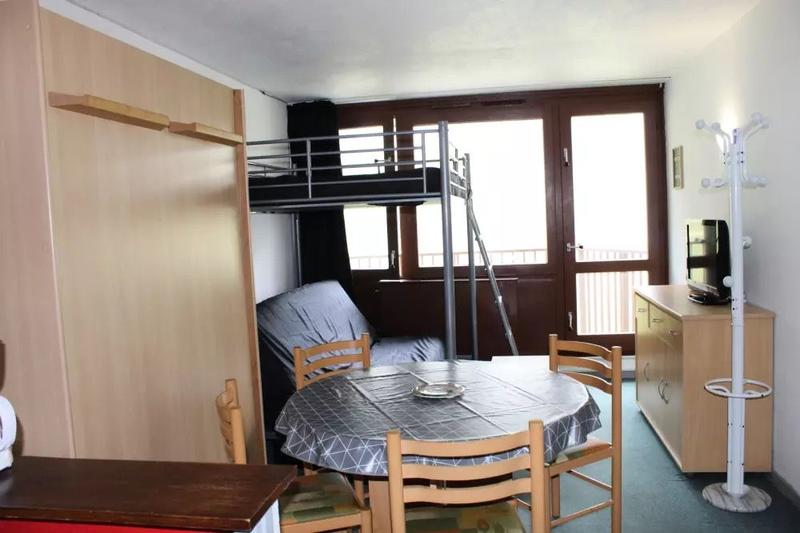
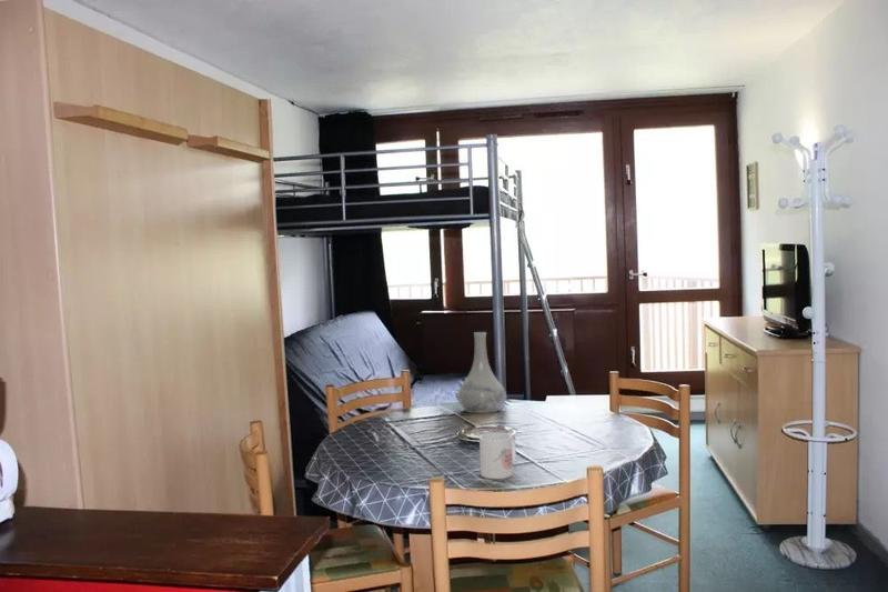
+ mug [478,431,517,480]
+ vase [456,331,507,414]
